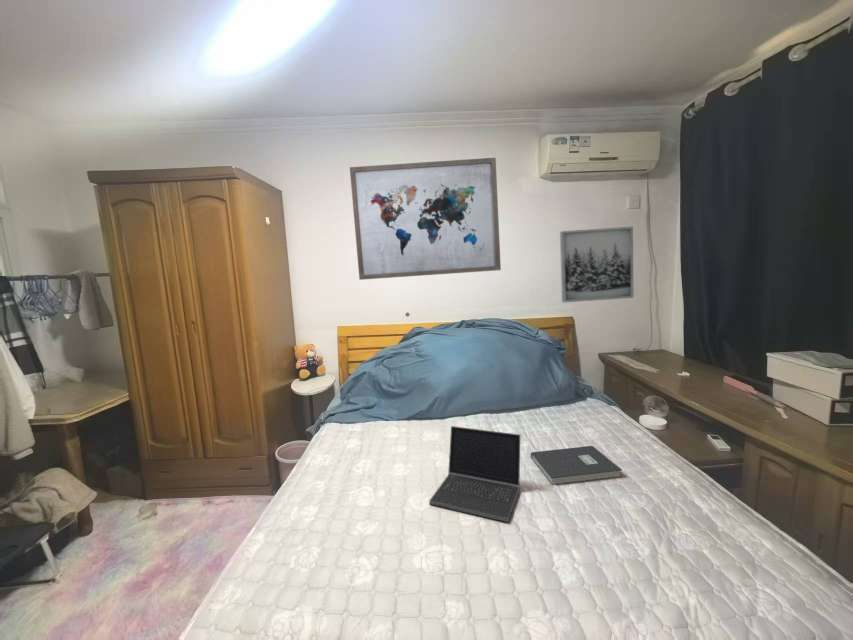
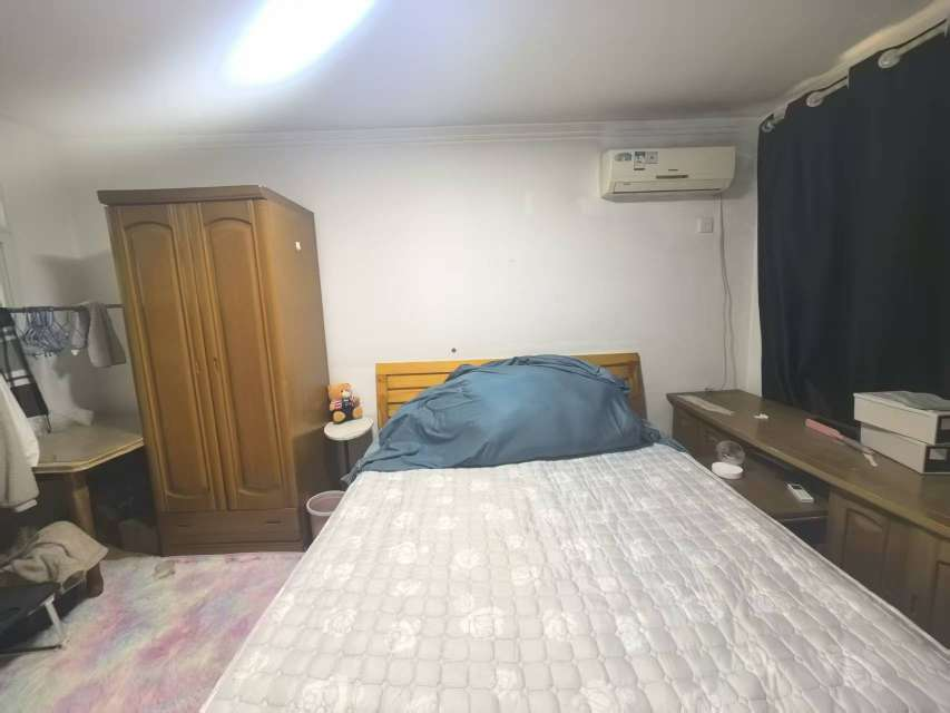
- wall art [349,157,502,281]
- book [530,445,623,486]
- laptop computer [428,425,521,523]
- wall art [559,226,634,303]
